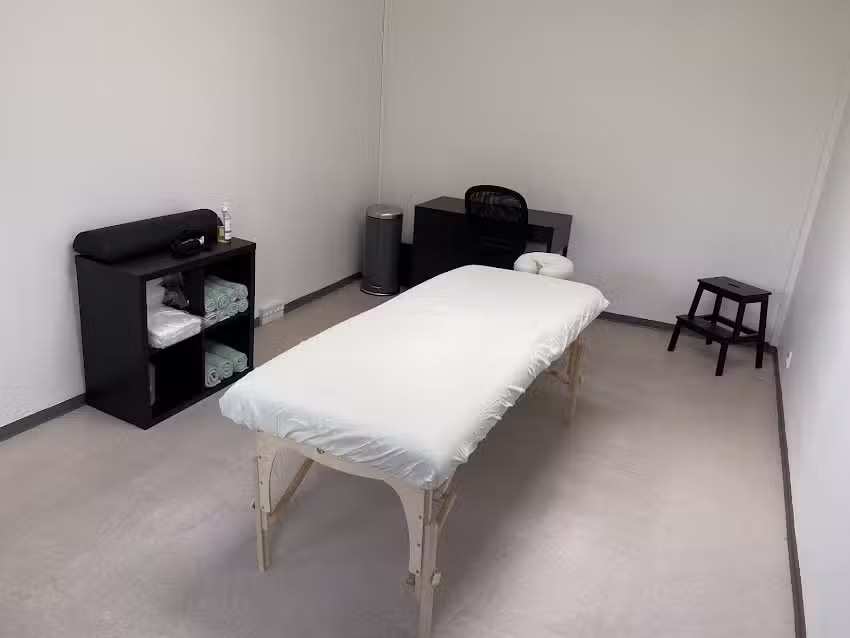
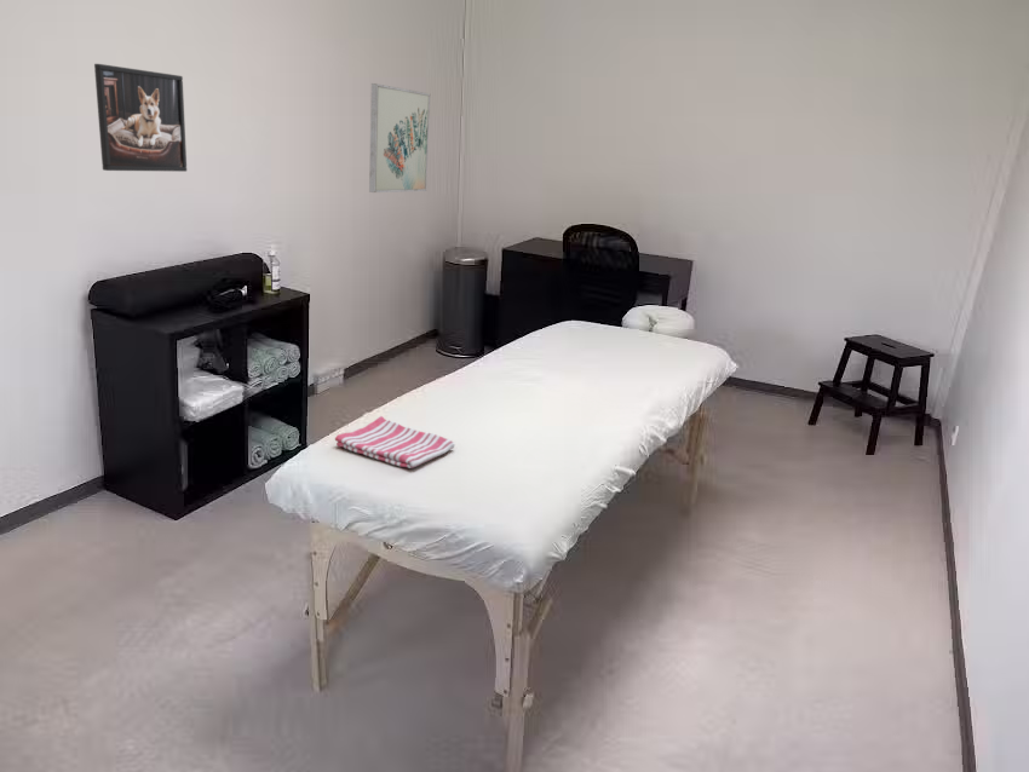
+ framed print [93,63,188,173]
+ dish towel [334,415,455,469]
+ wall art [368,82,431,194]
